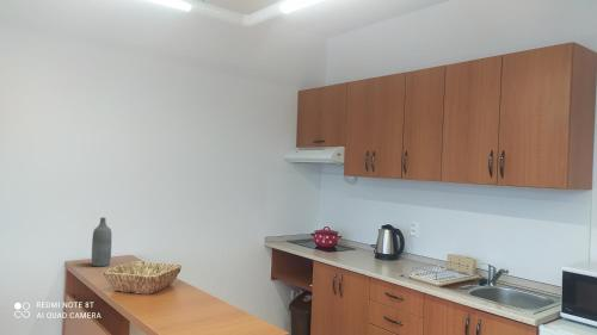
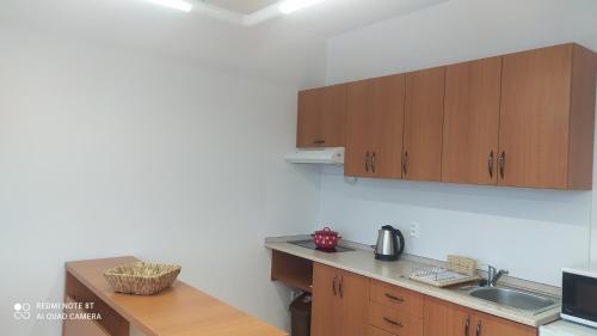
- bottle [91,216,112,267]
